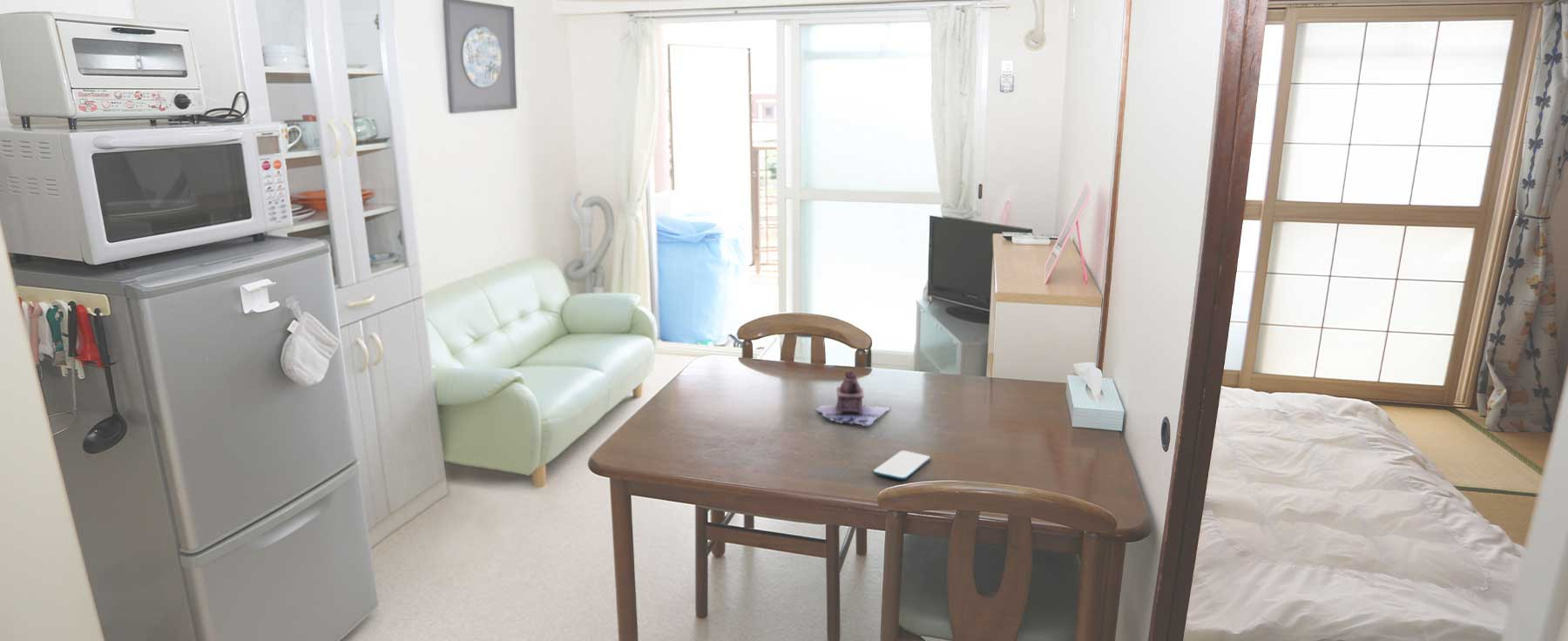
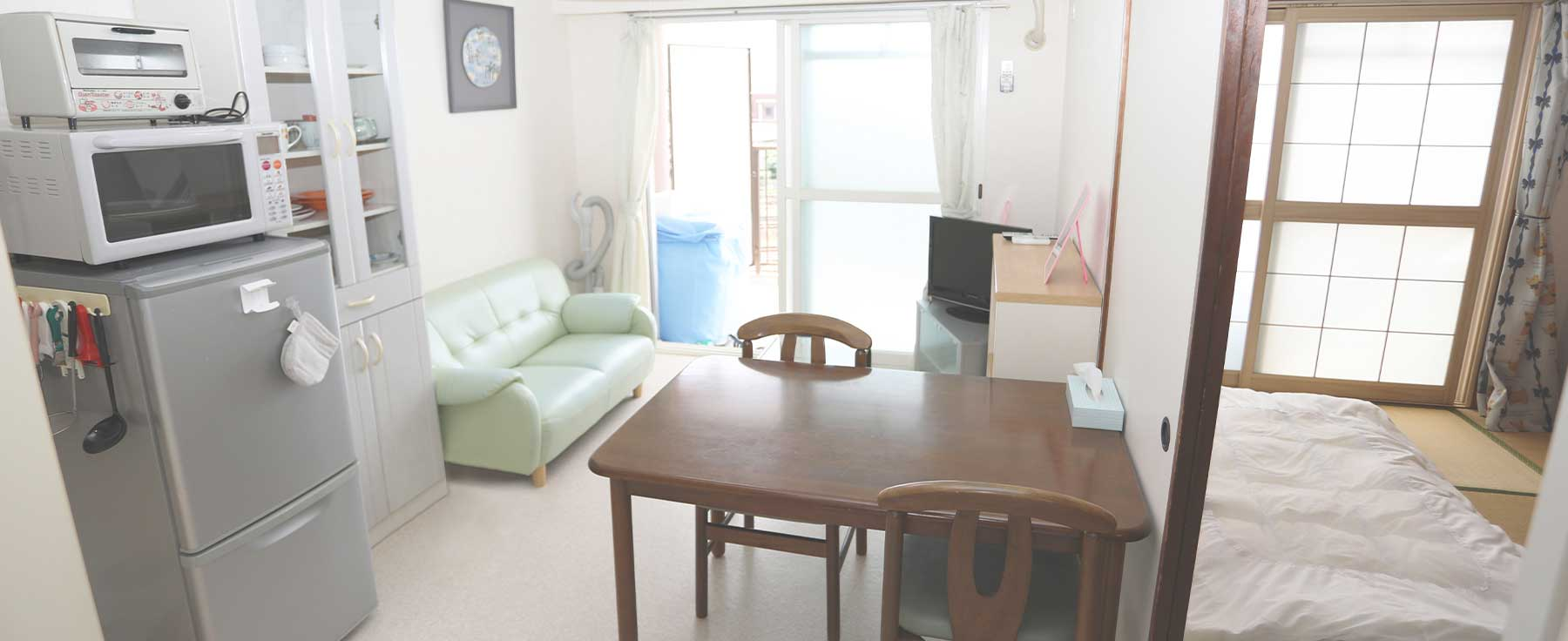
- teapot [814,370,891,428]
- smartphone [873,450,931,481]
